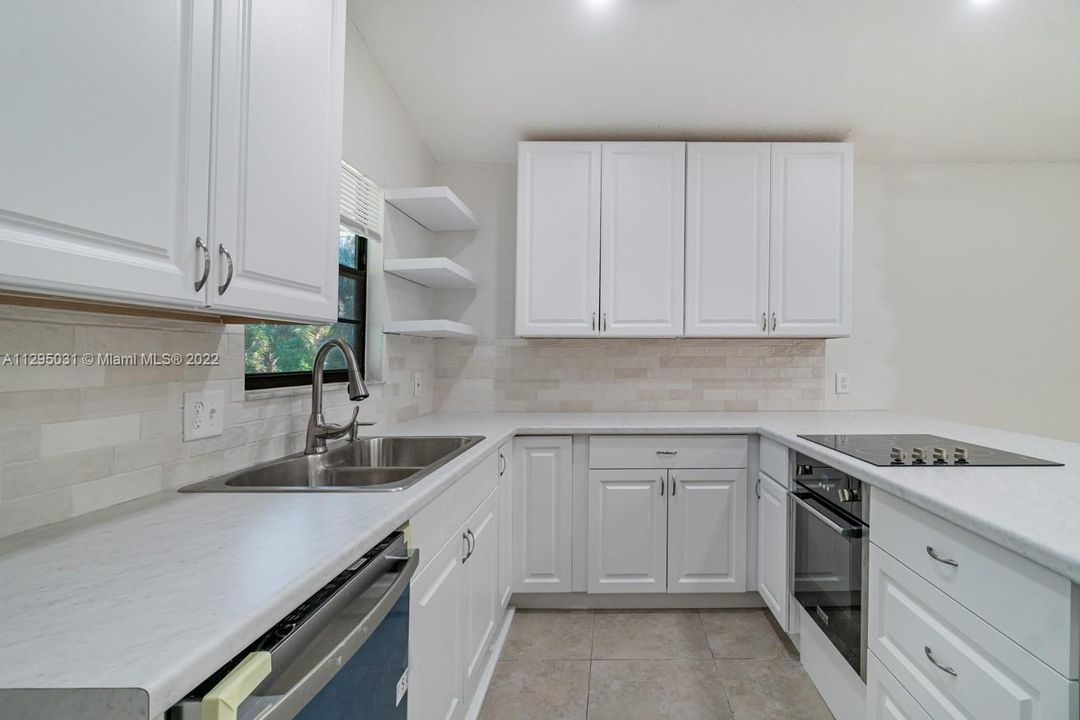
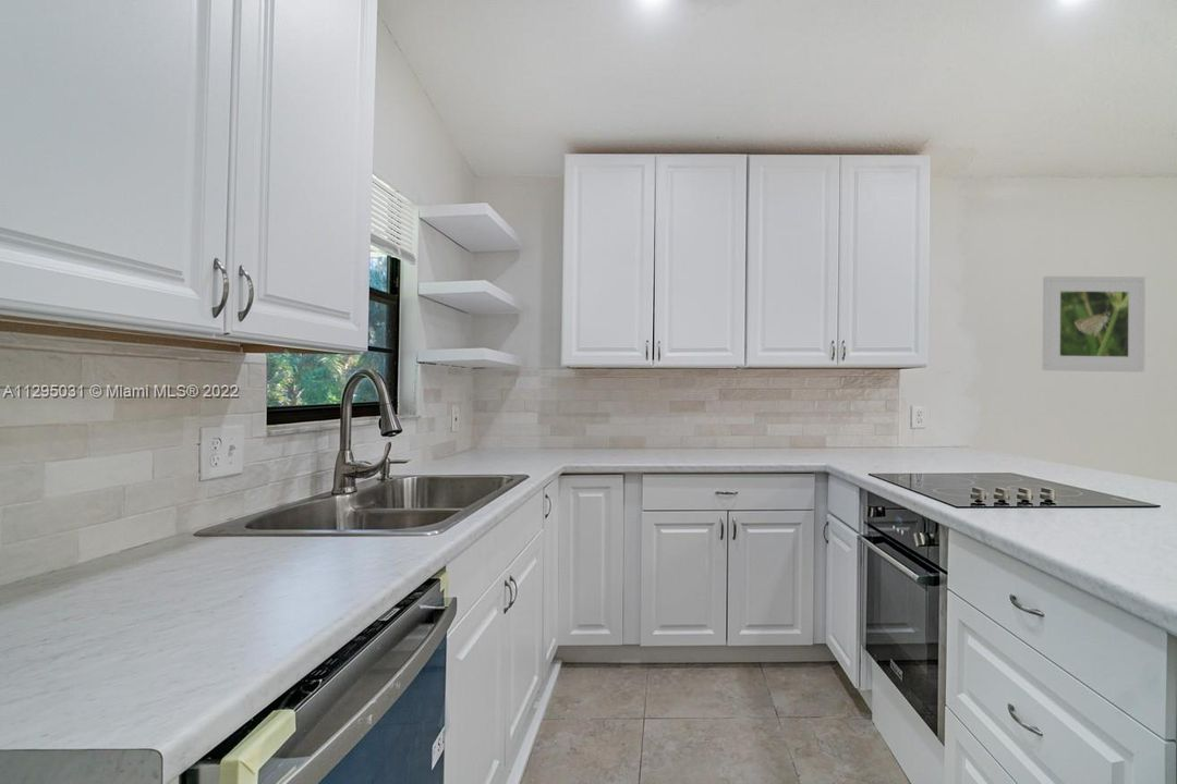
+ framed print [1042,275,1146,373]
